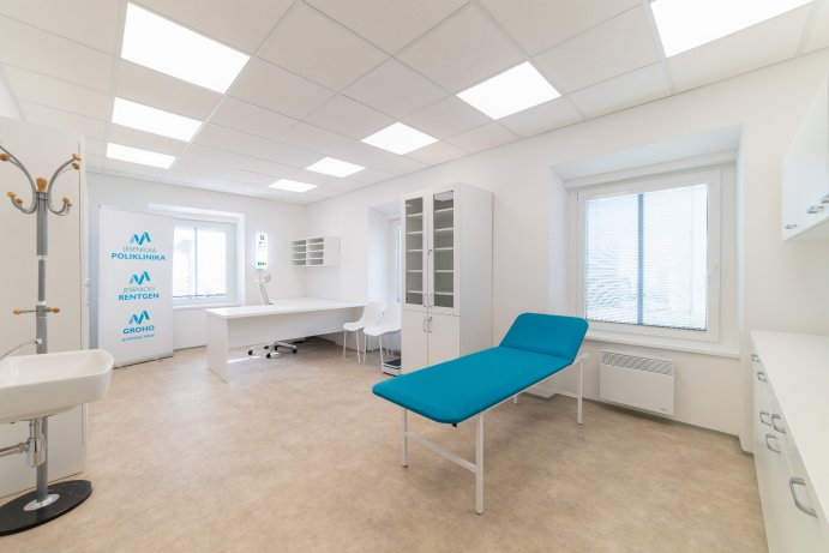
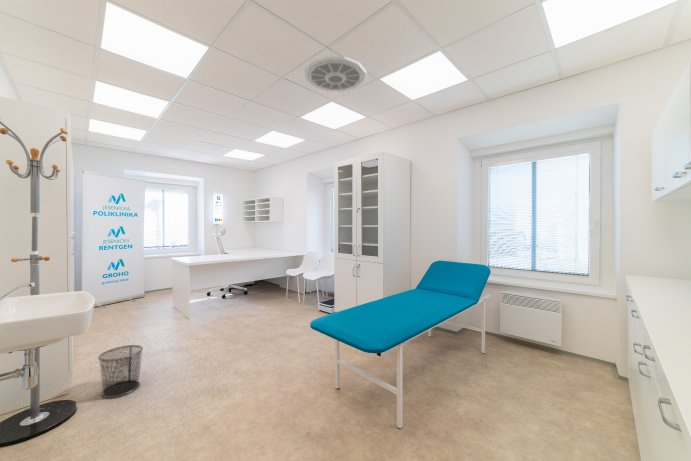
+ ceiling vent [303,55,368,93]
+ waste bin [97,344,144,399]
